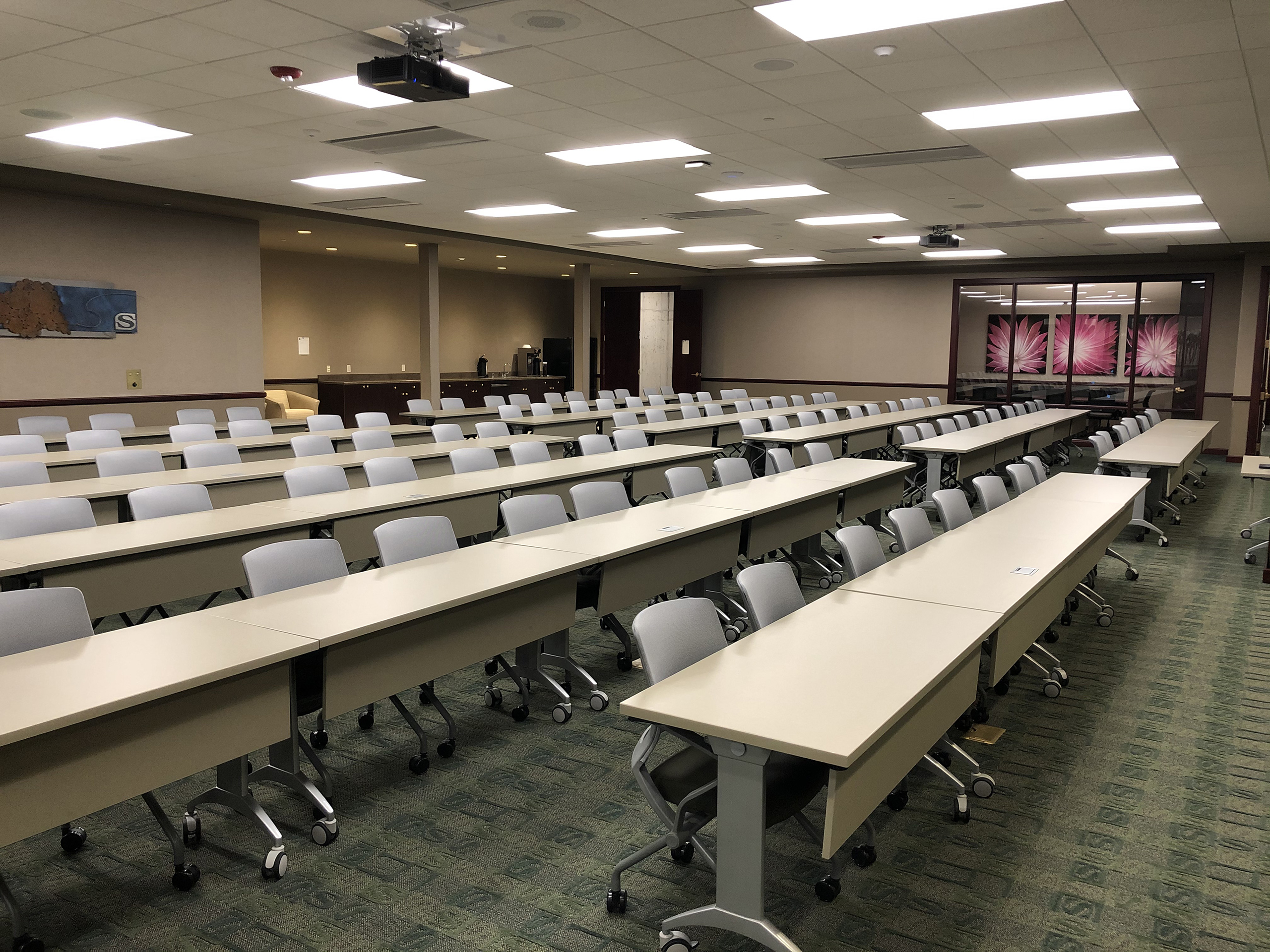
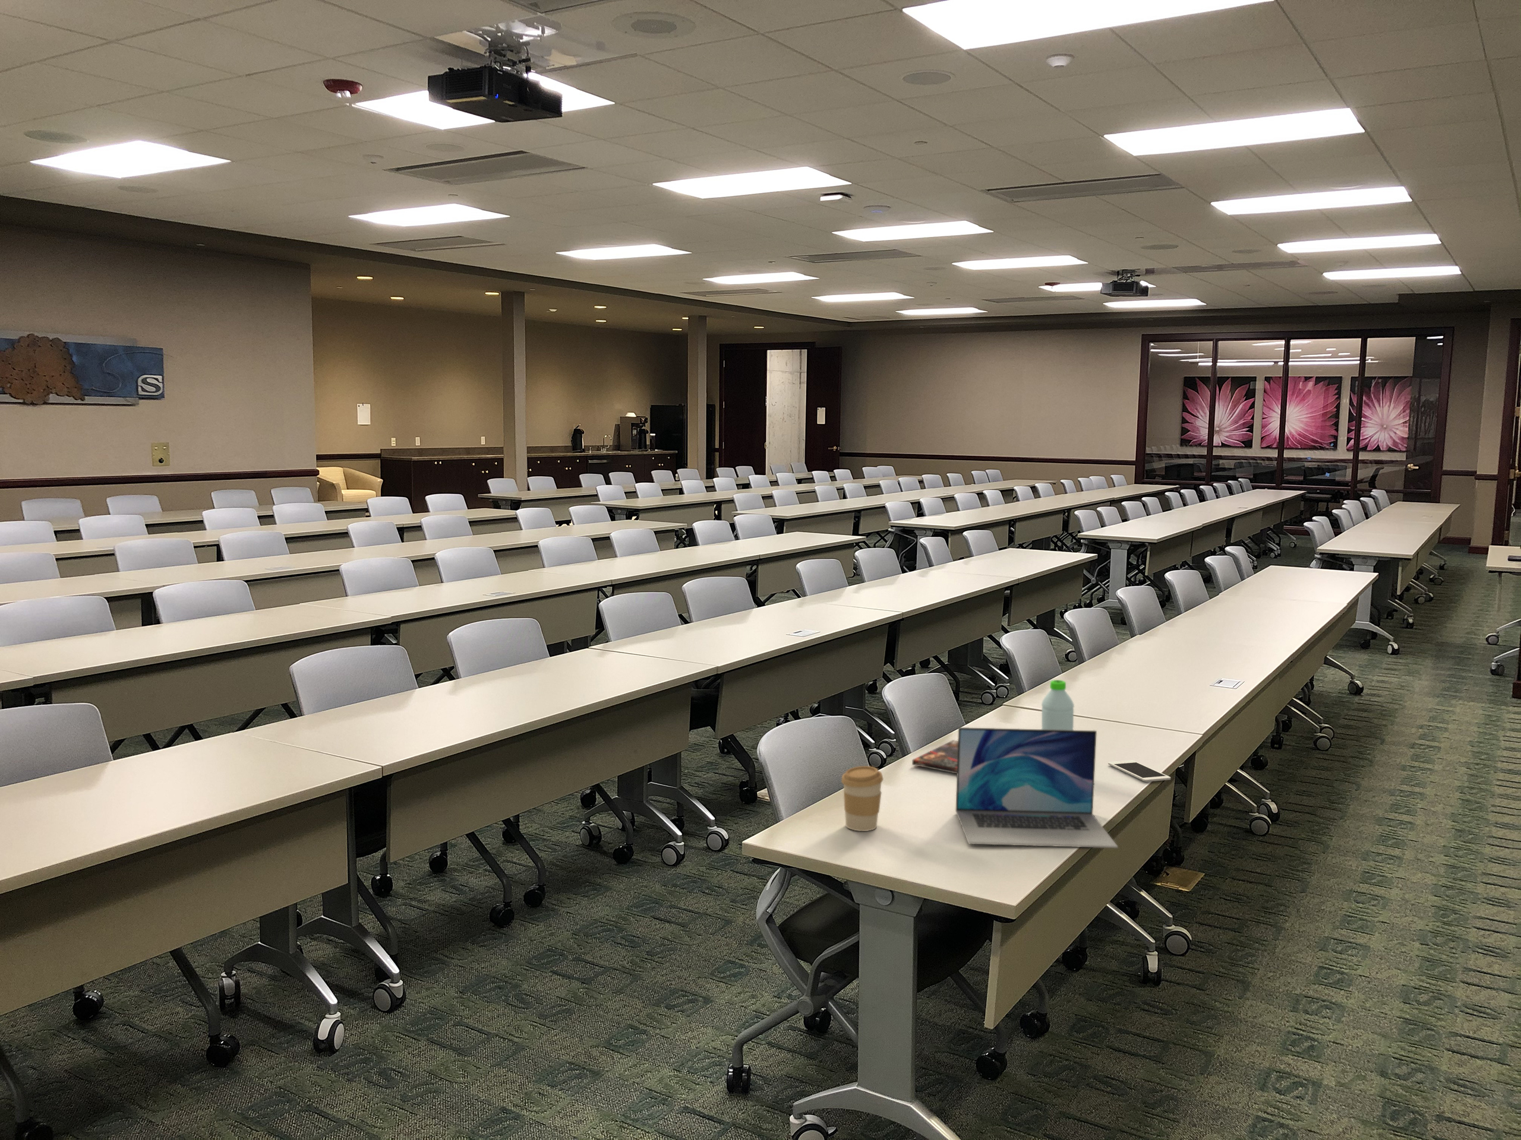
+ water bottle [1041,679,1074,730]
+ coffee cup [841,765,884,832]
+ laptop [955,727,1119,849]
+ book [911,739,958,775]
+ cell phone [1108,760,1171,783]
